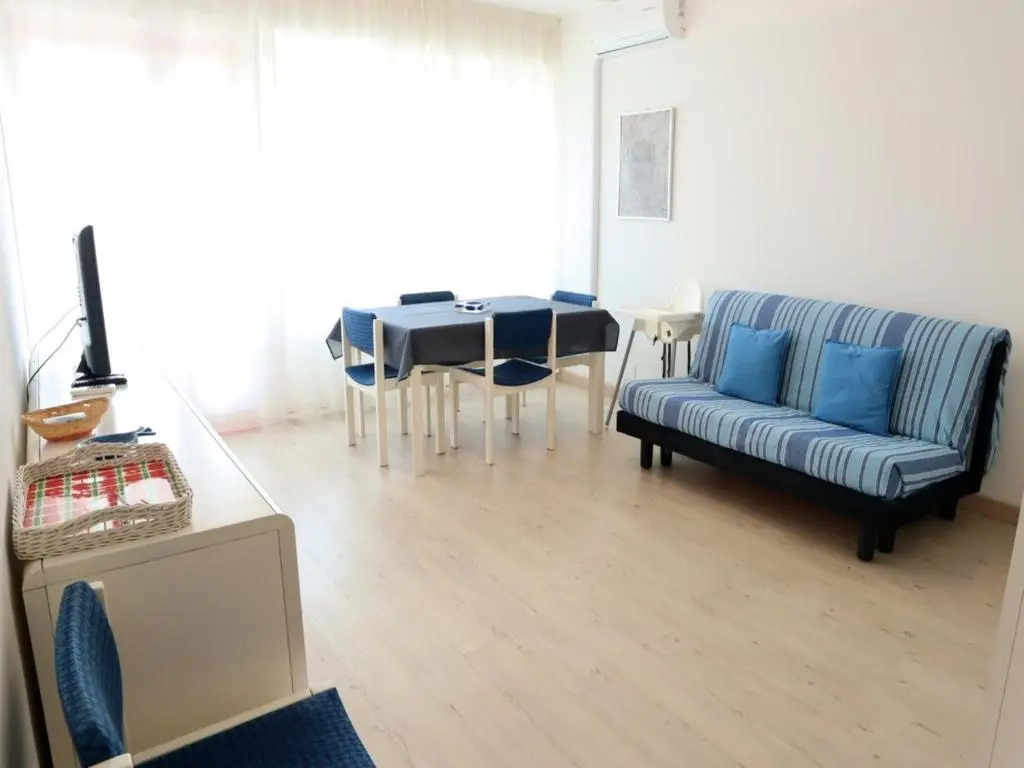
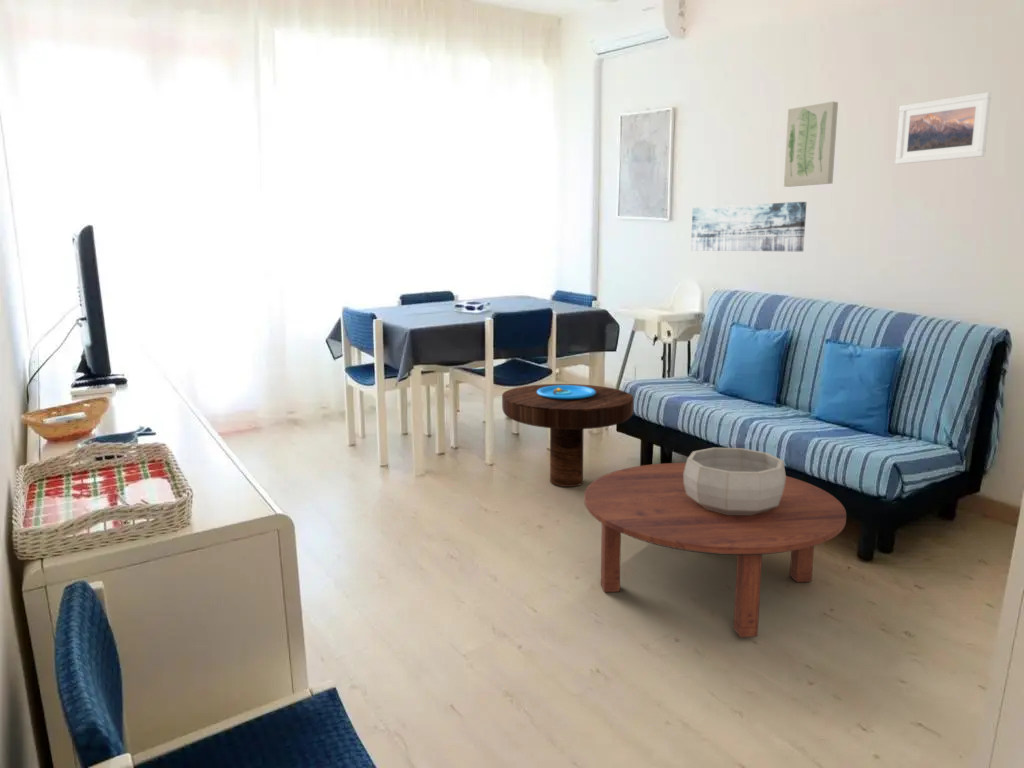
+ wall art [783,101,839,188]
+ coffee table [583,462,847,638]
+ decorative bowl [684,447,787,515]
+ wall art [690,201,808,252]
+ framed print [894,91,992,165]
+ side table [501,383,634,488]
